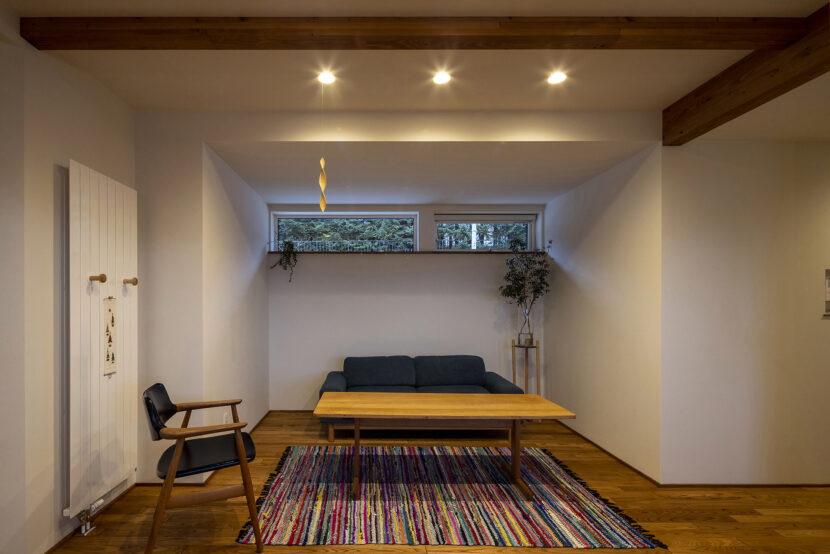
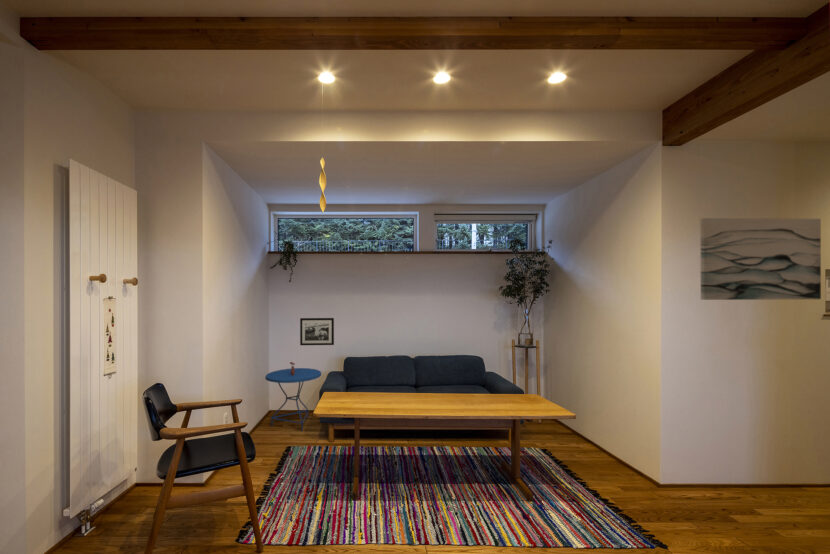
+ wall art [700,217,822,301]
+ side table [264,361,322,432]
+ picture frame [299,317,335,346]
